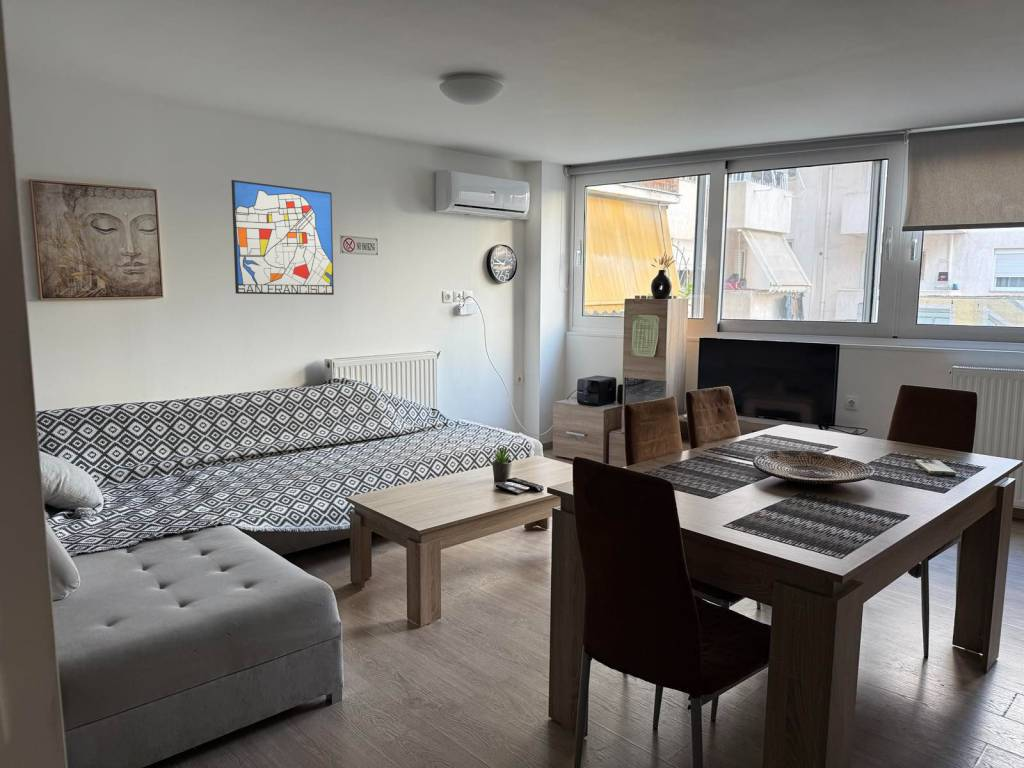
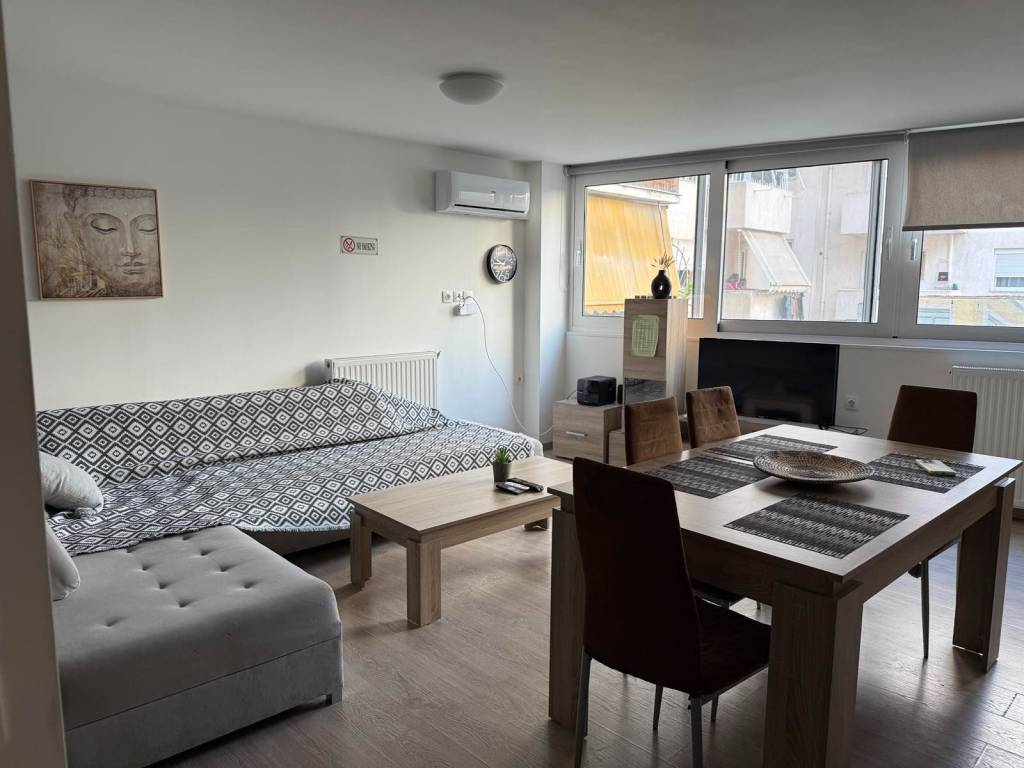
- wall art [230,179,335,296]
